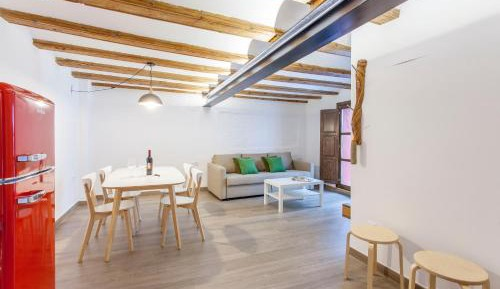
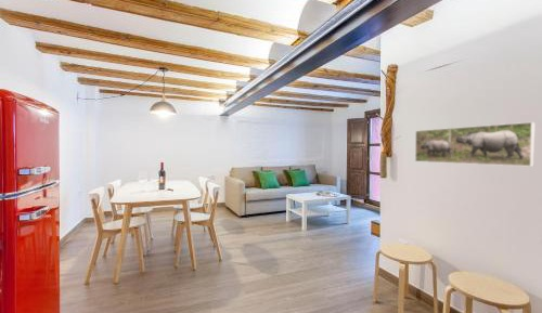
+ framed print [414,121,535,168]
